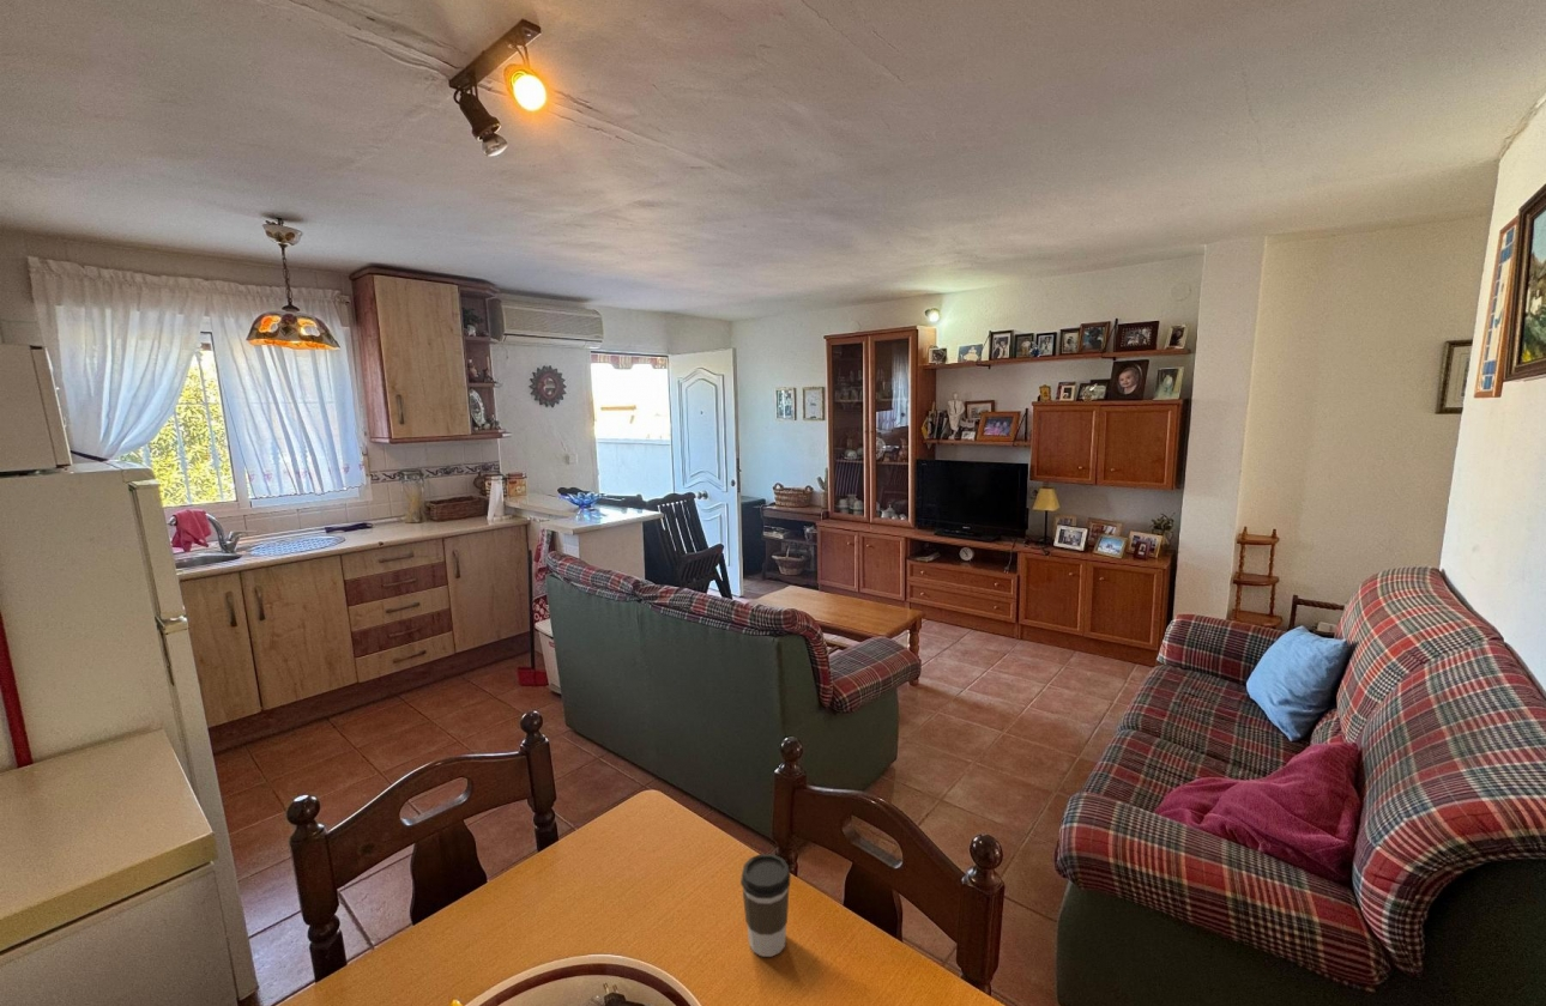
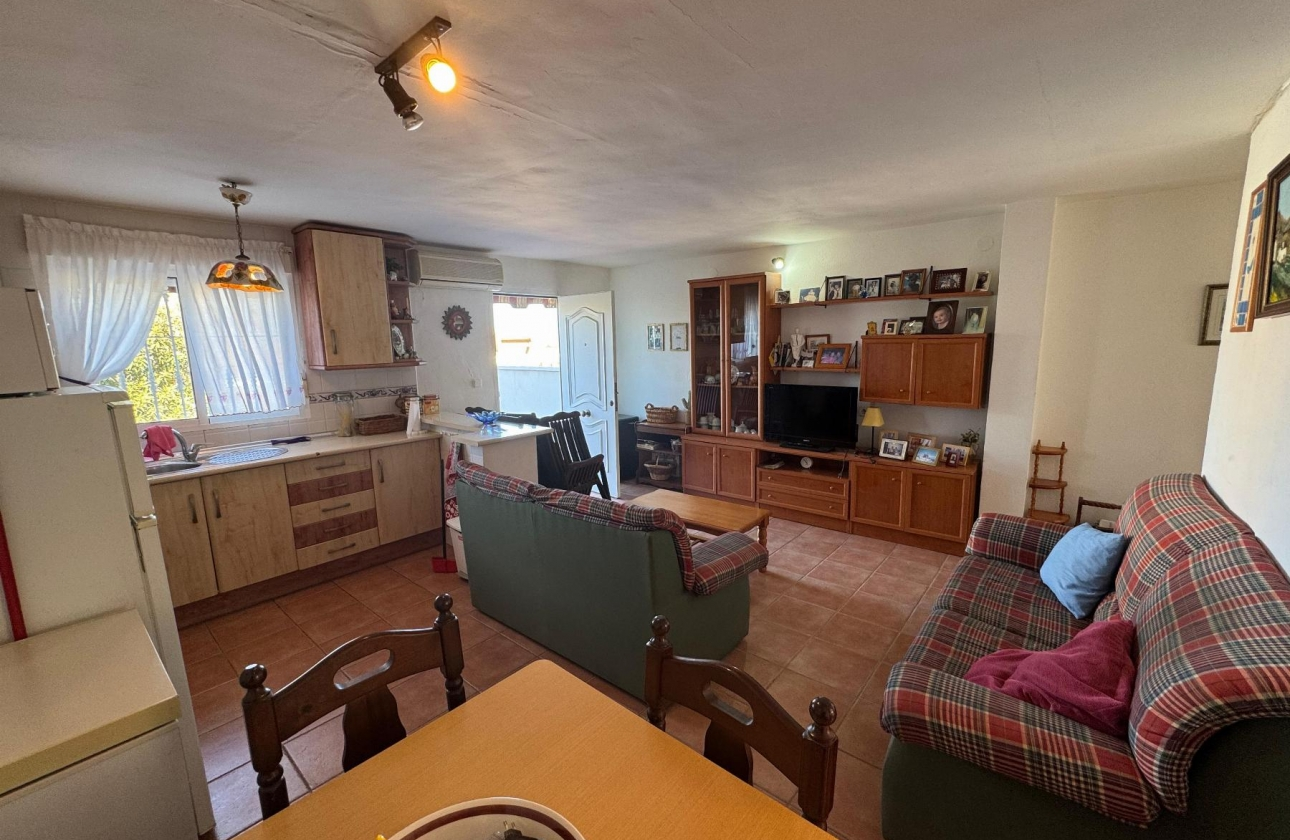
- coffee cup [739,853,792,958]
